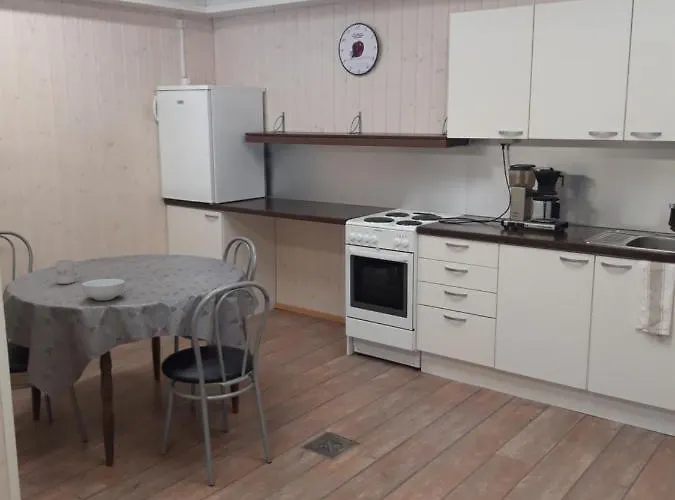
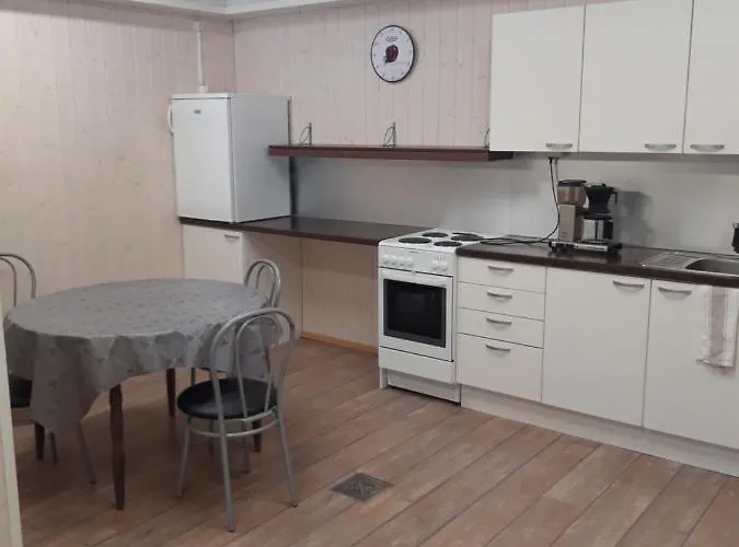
- mug [55,259,82,285]
- cereal bowl [81,278,126,301]
